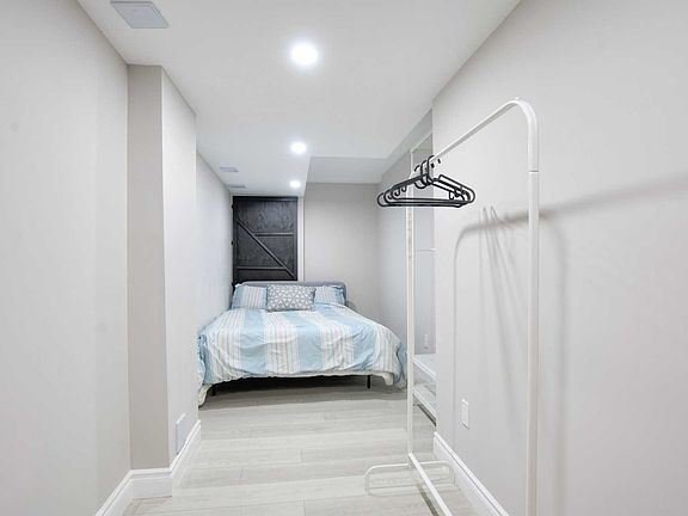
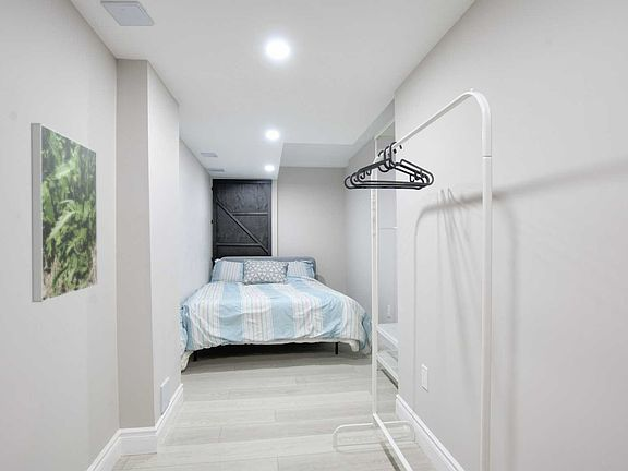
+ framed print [29,122,98,303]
